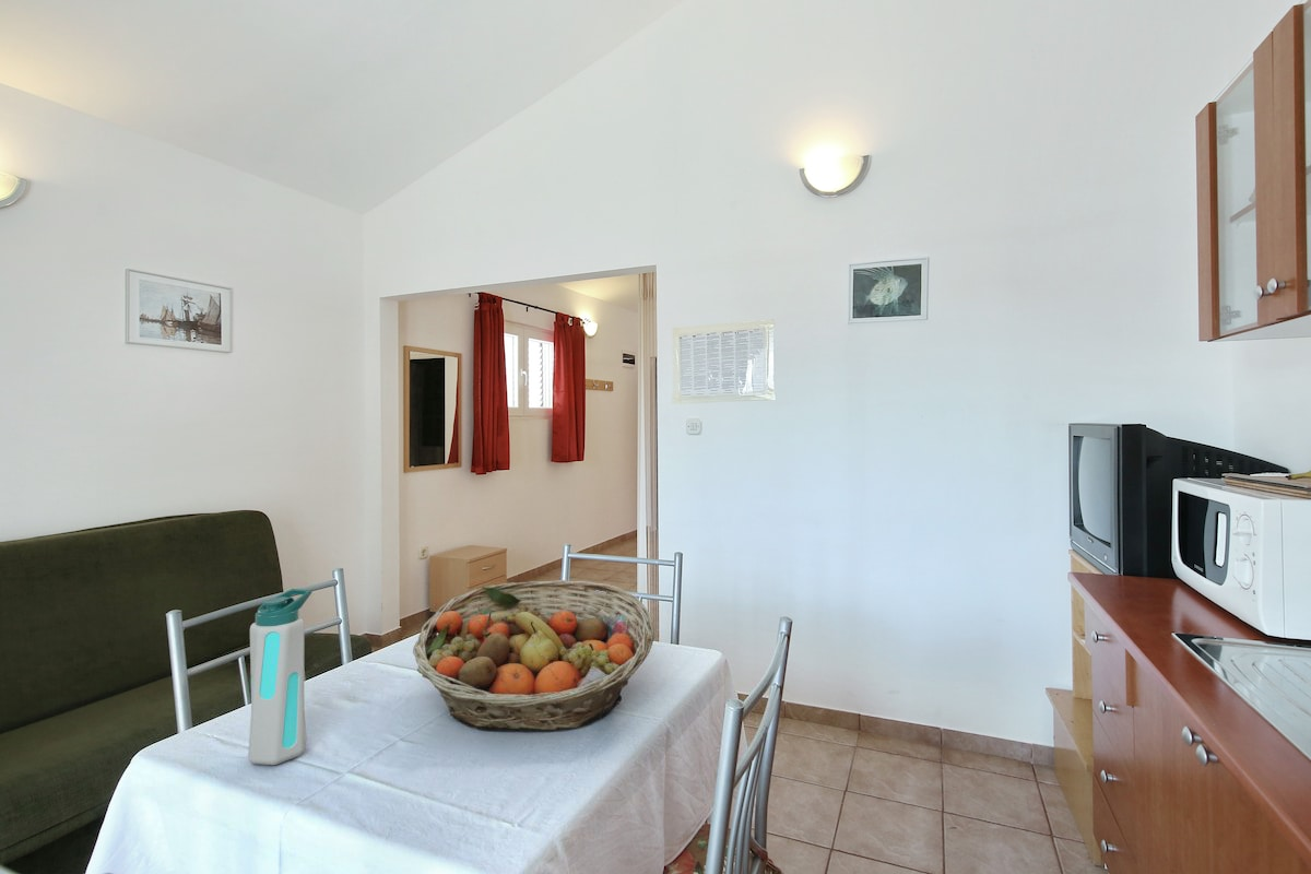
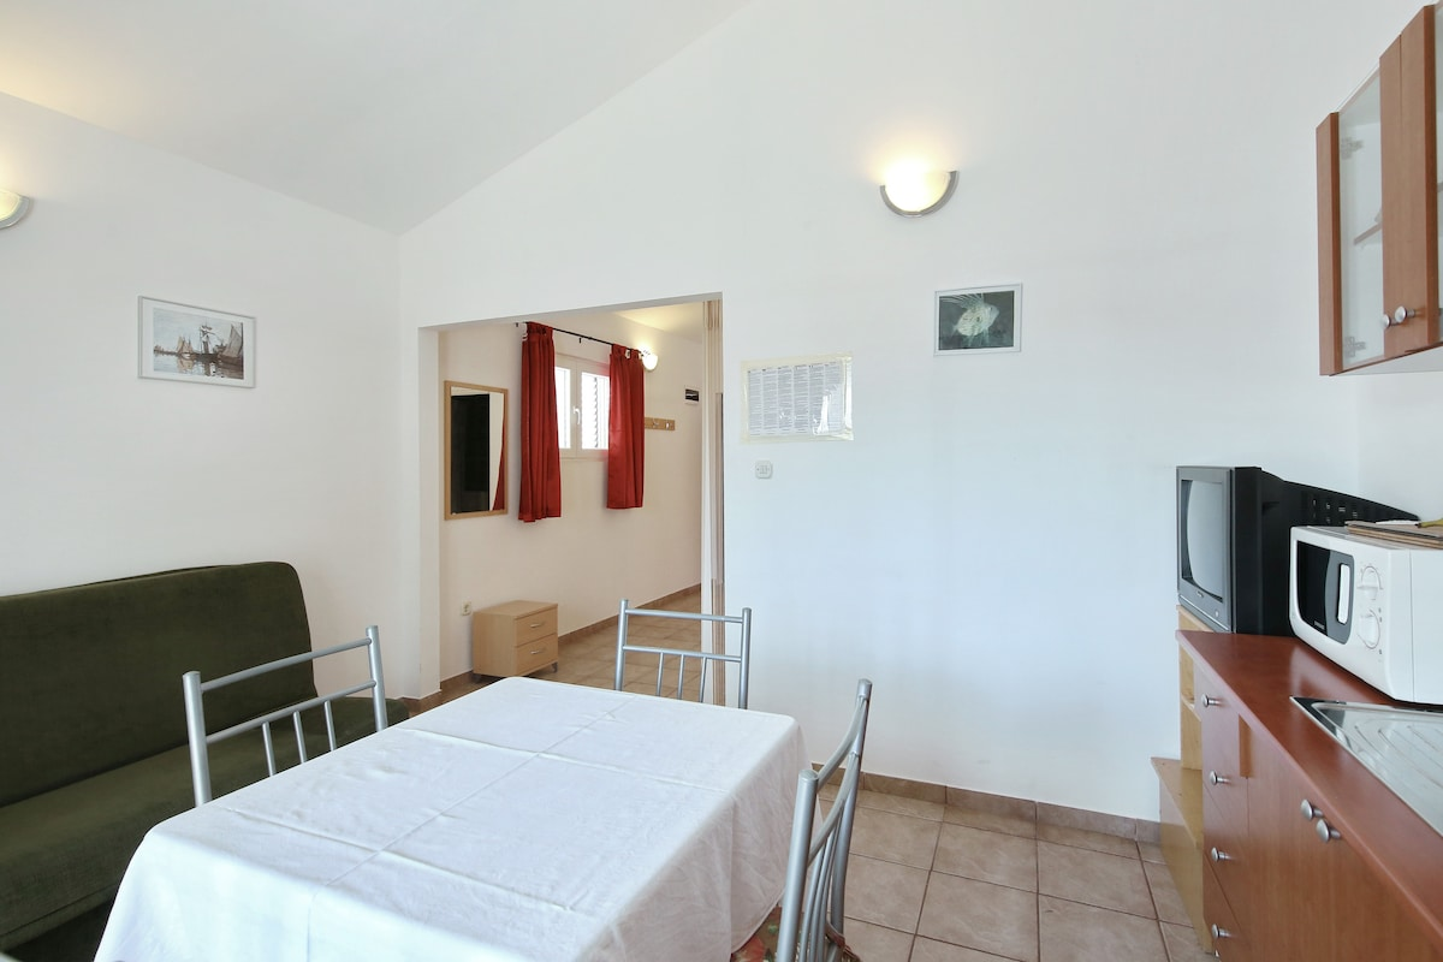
- water bottle [247,588,312,766]
- fruit basket [412,579,656,732]
